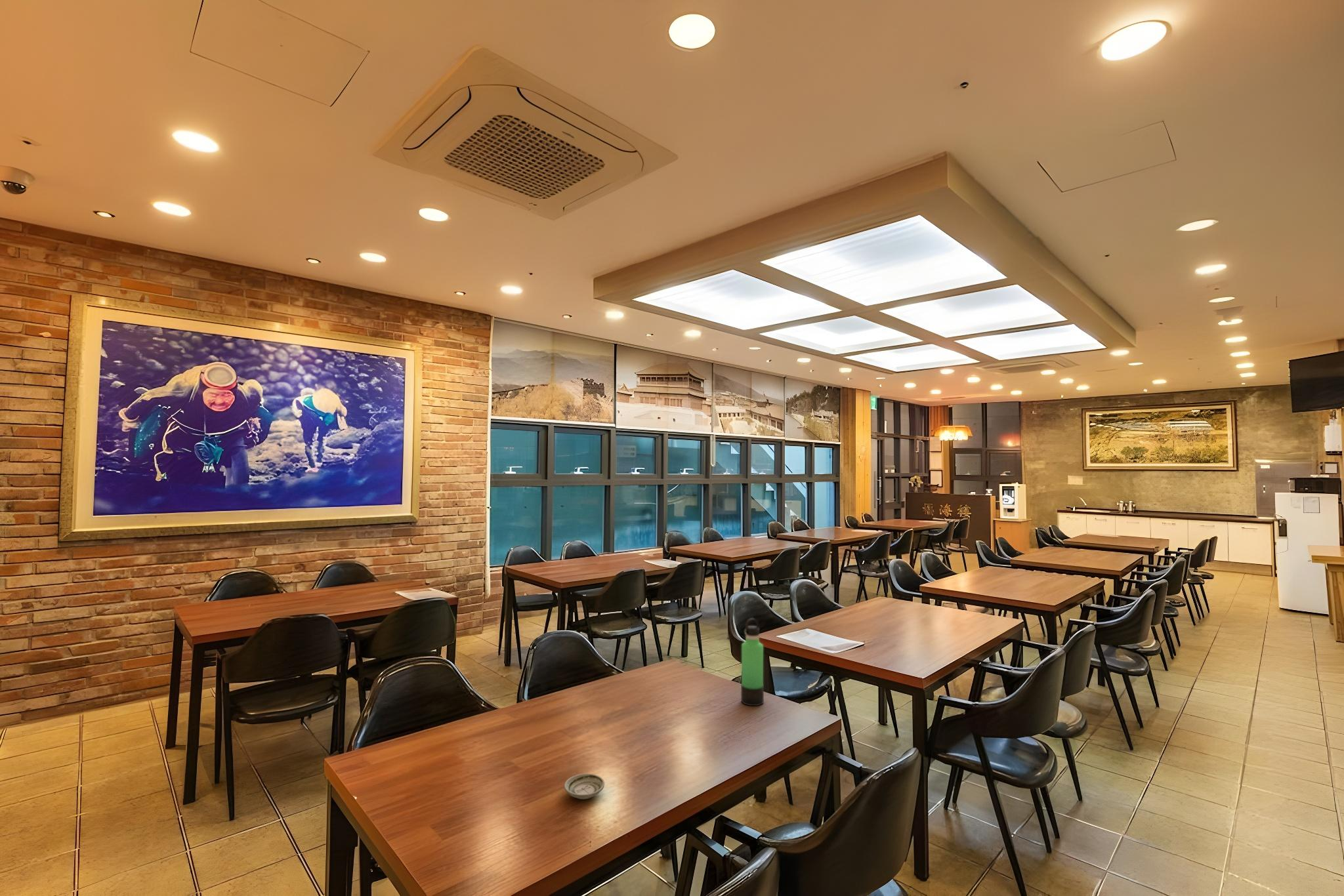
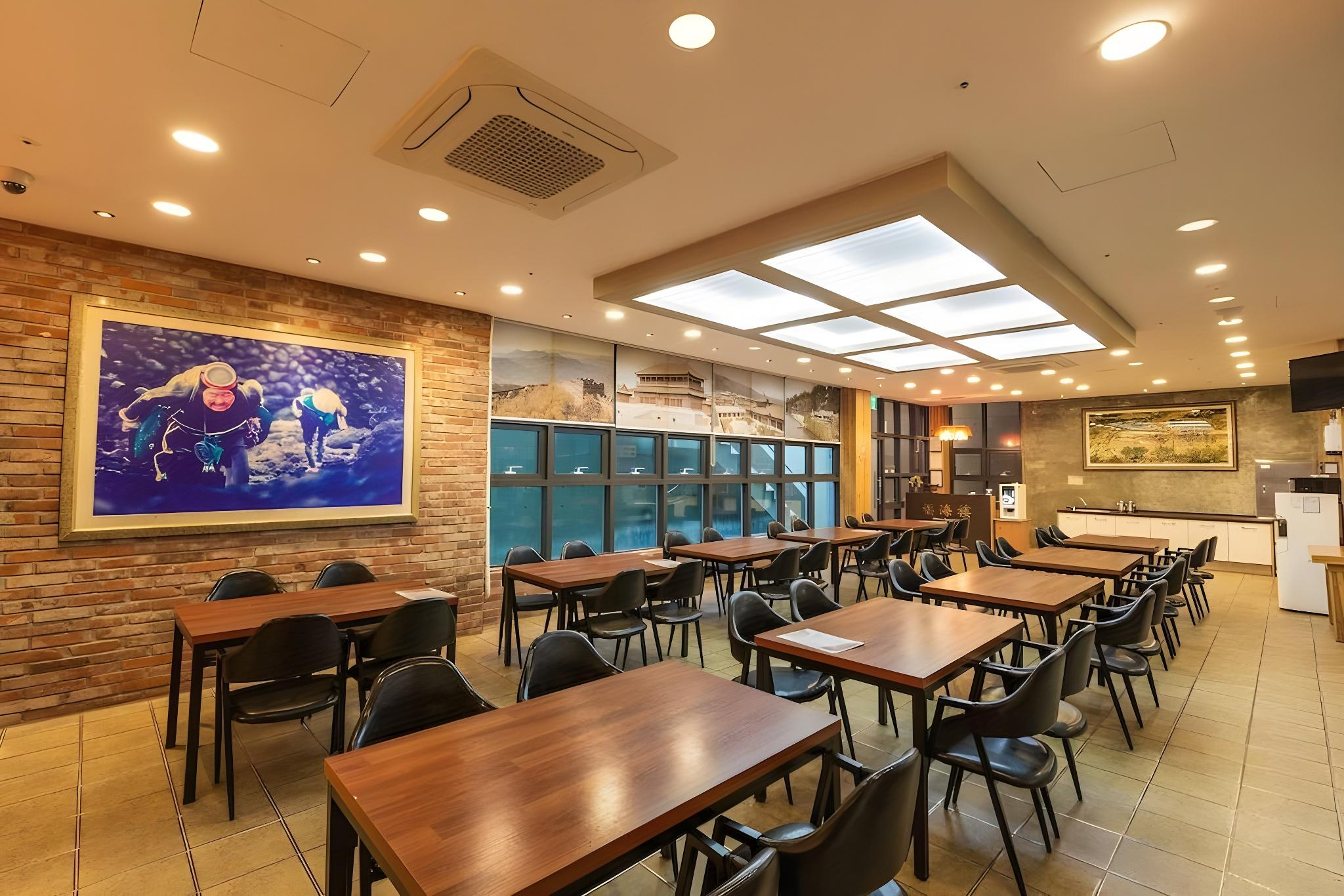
- saucer [564,773,605,800]
- thermos bottle [740,617,765,706]
